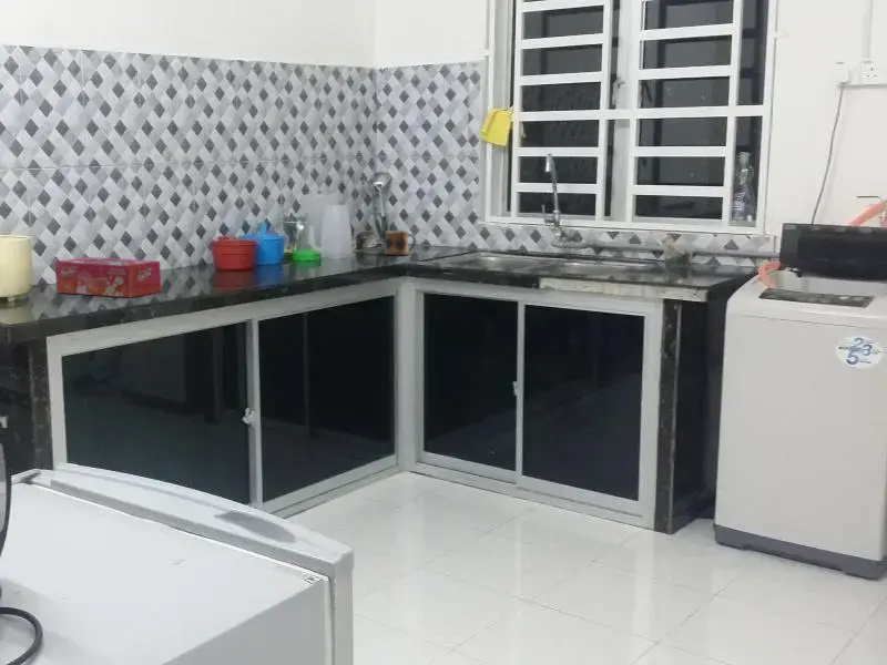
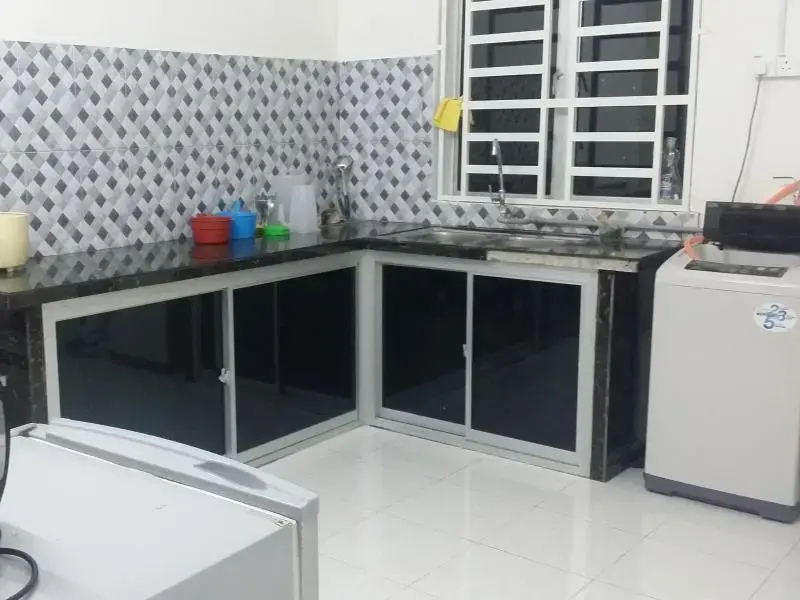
- tissue box [54,256,162,298]
- mug [385,229,417,256]
